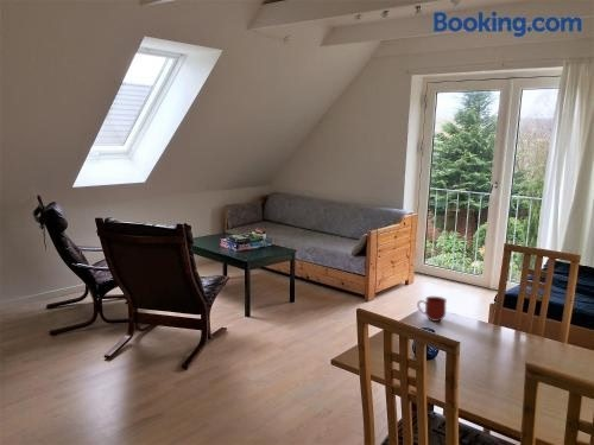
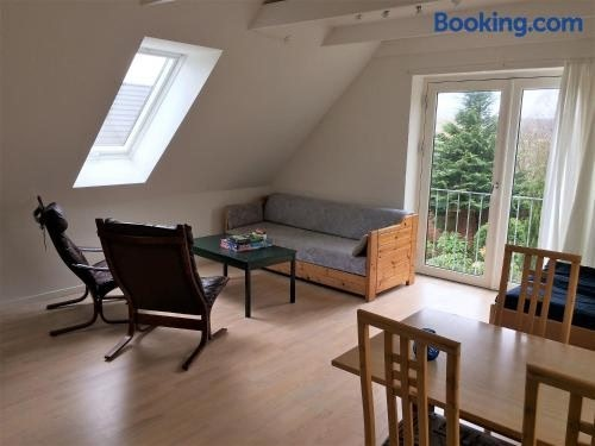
- mug [416,295,448,323]
